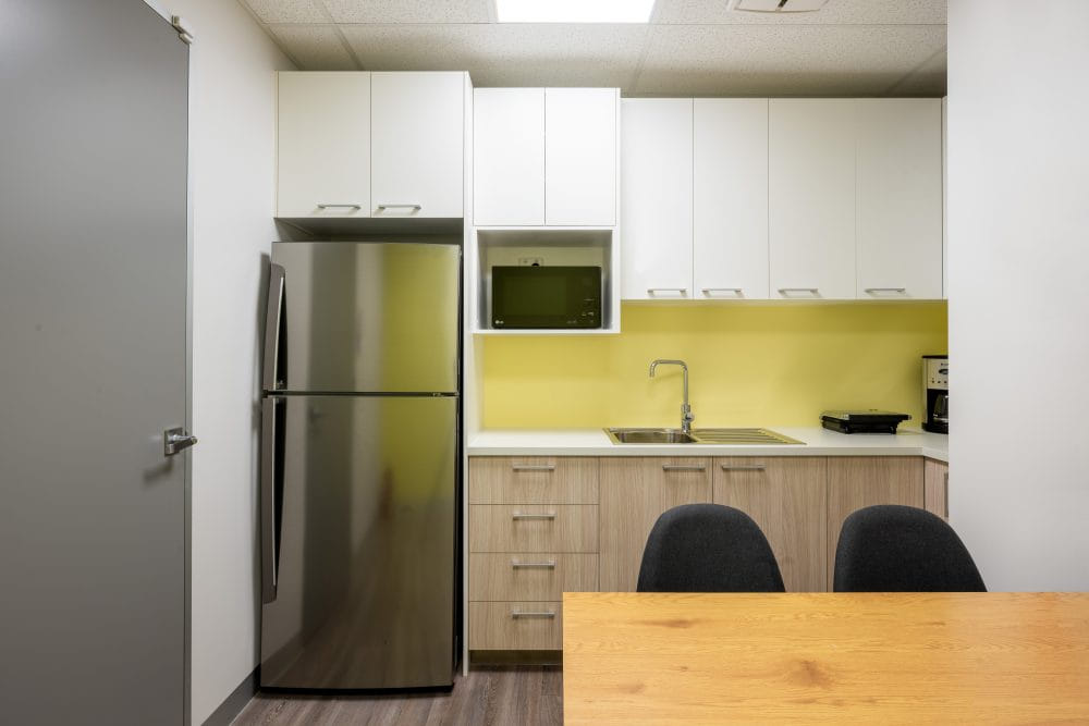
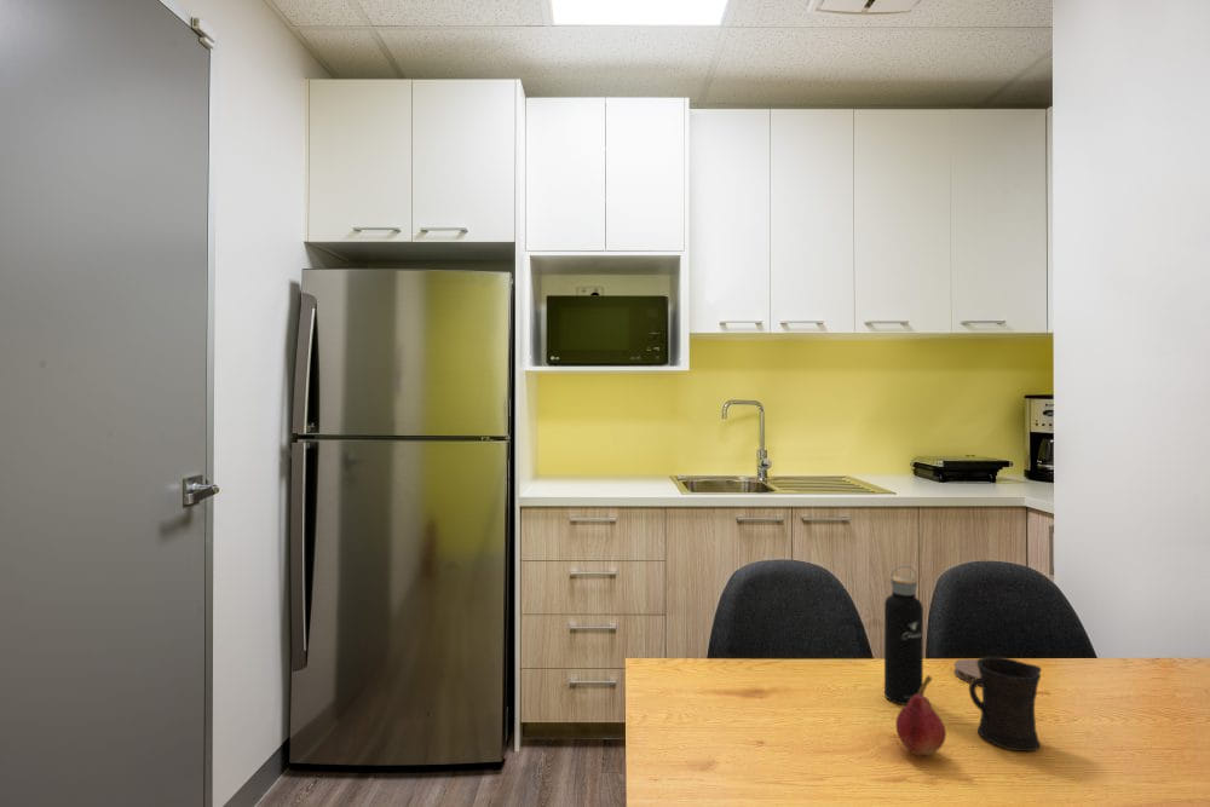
+ mug [968,656,1043,753]
+ coaster [953,658,980,684]
+ fruit [894,674,947,756]
+ water bottle [883,565,924,707]
